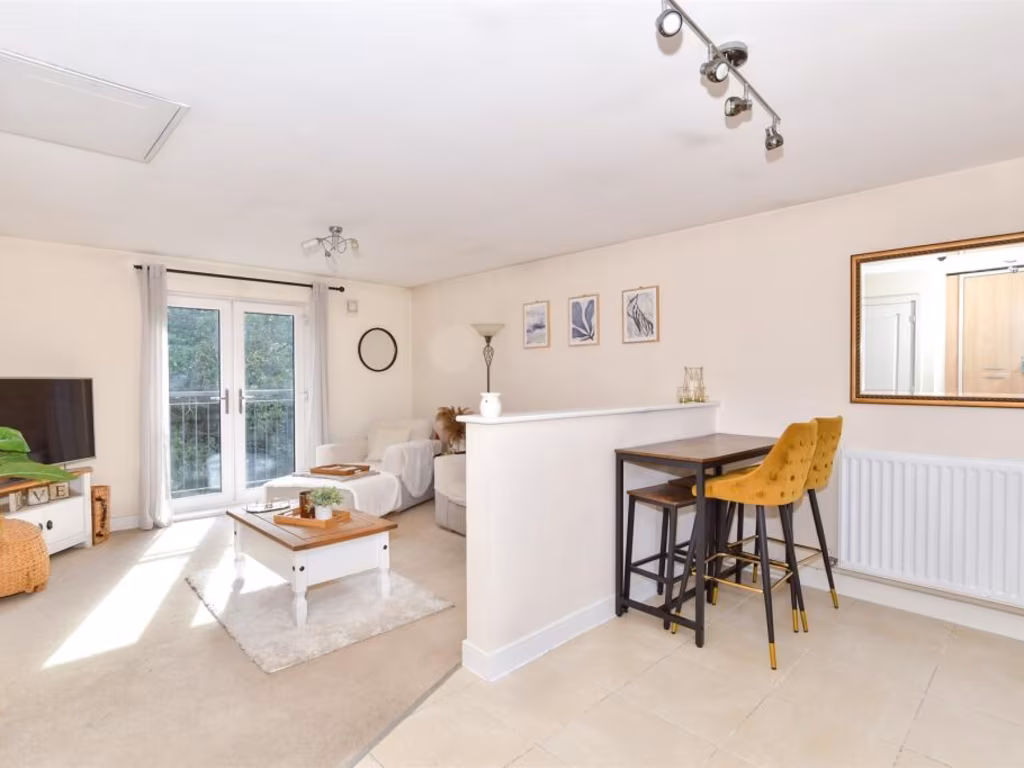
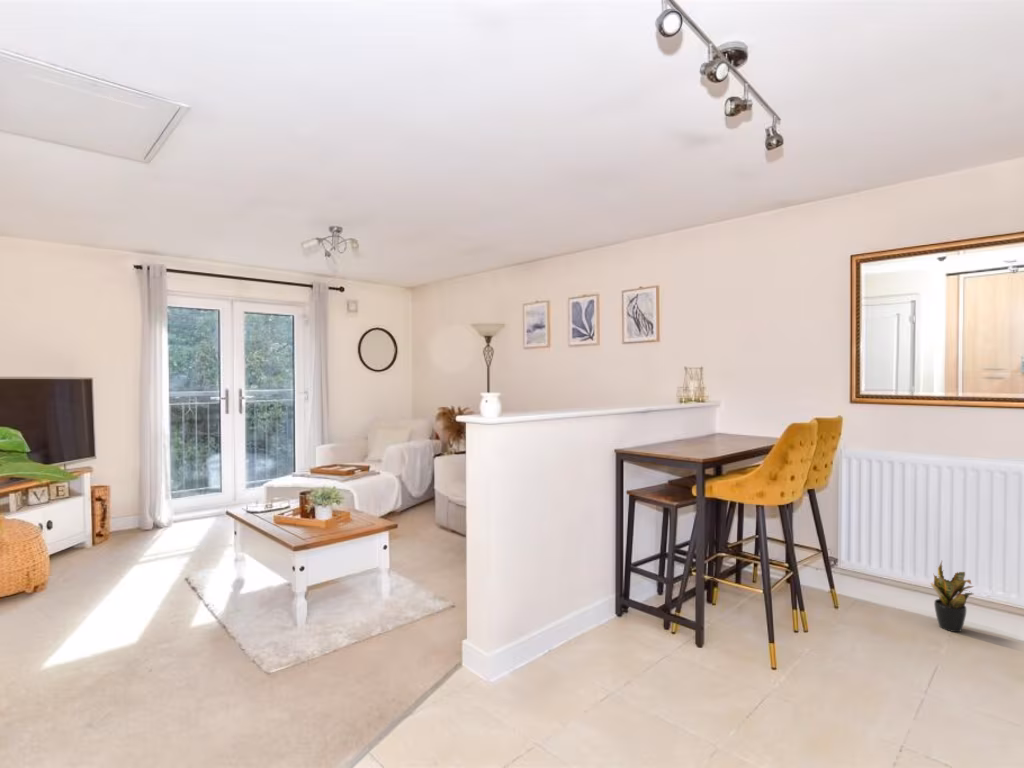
+ potted plant [930,560,975,633]
